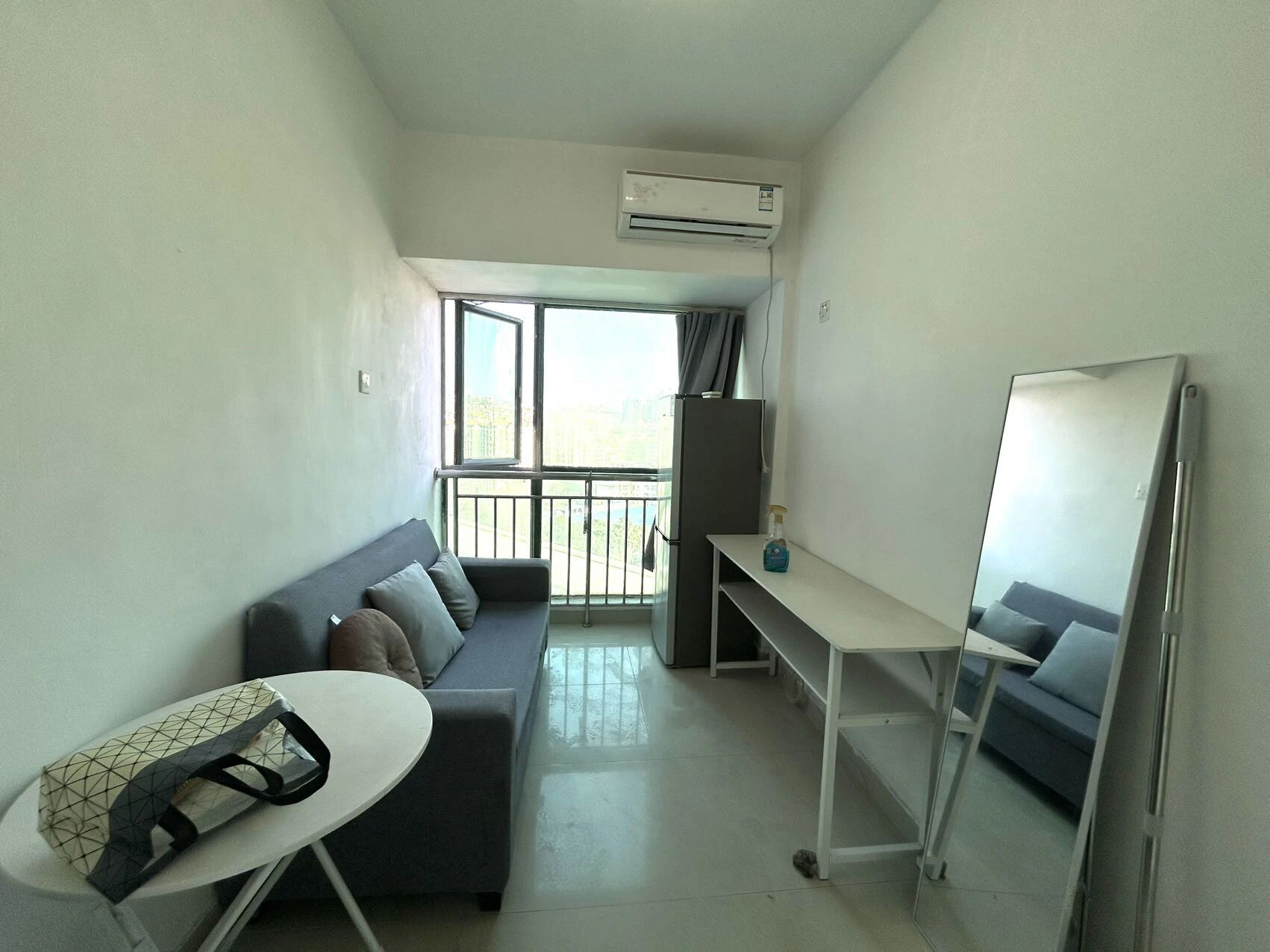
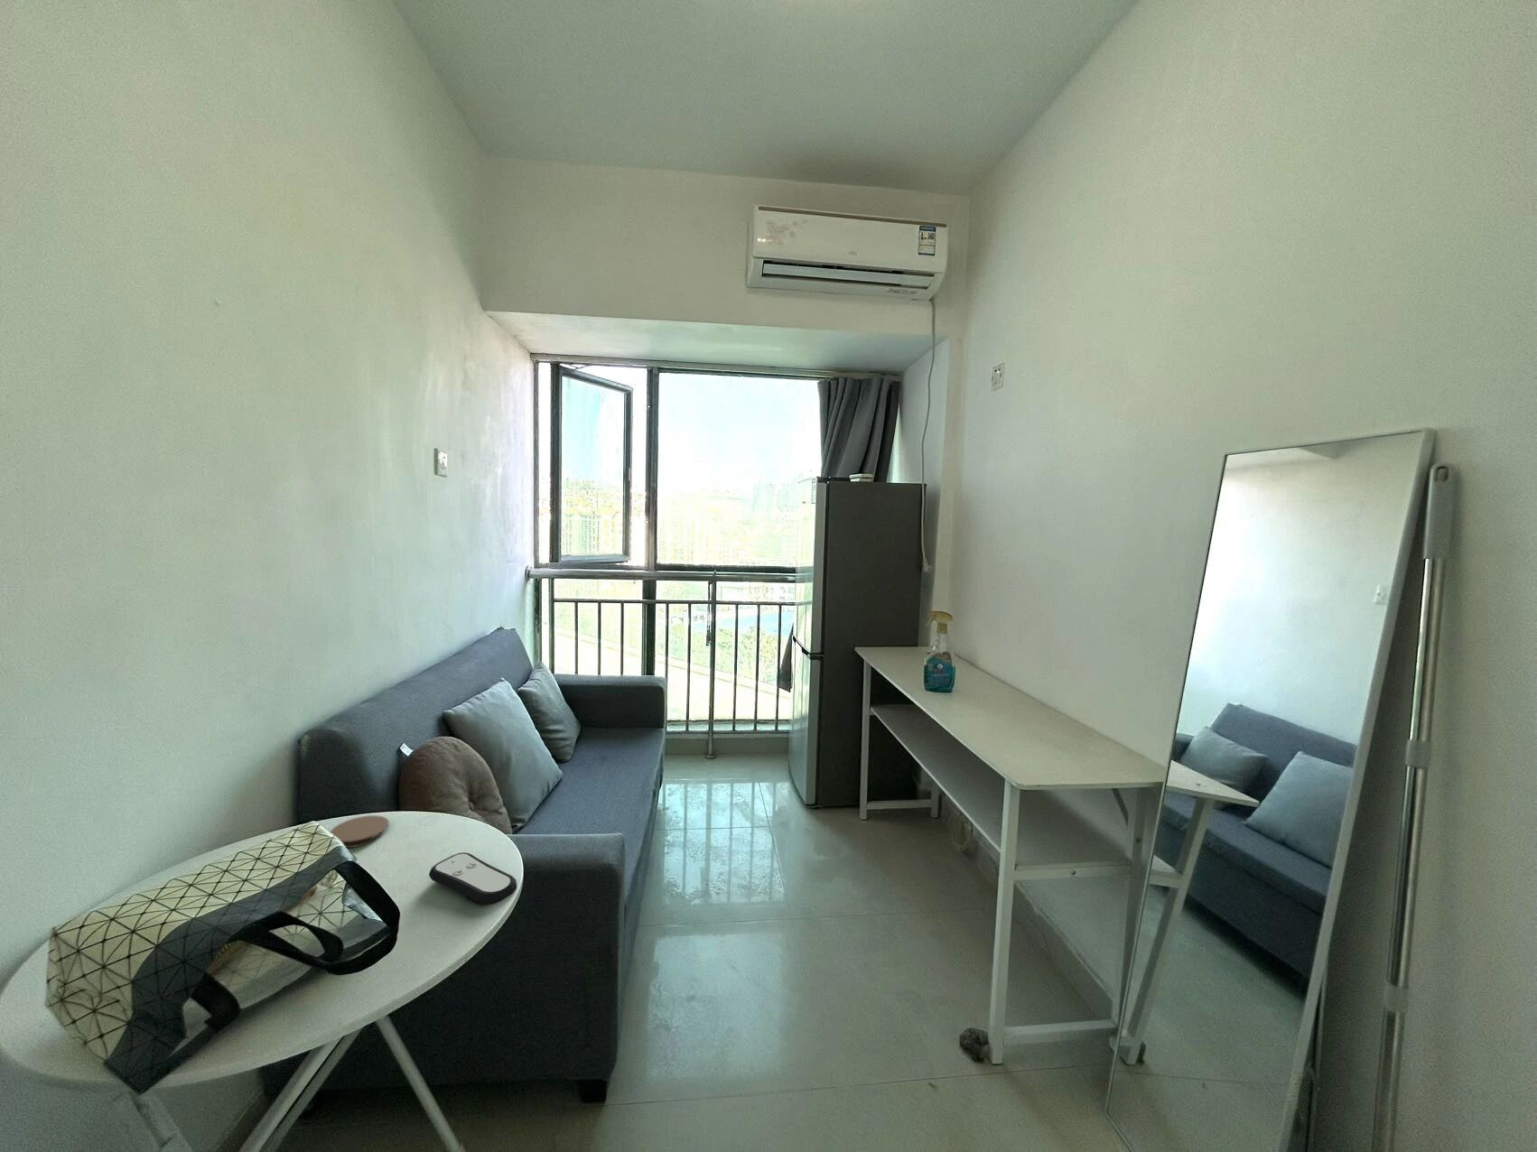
+ coaster [329,814,390,848]
+ remote control [428,852,518,905]
